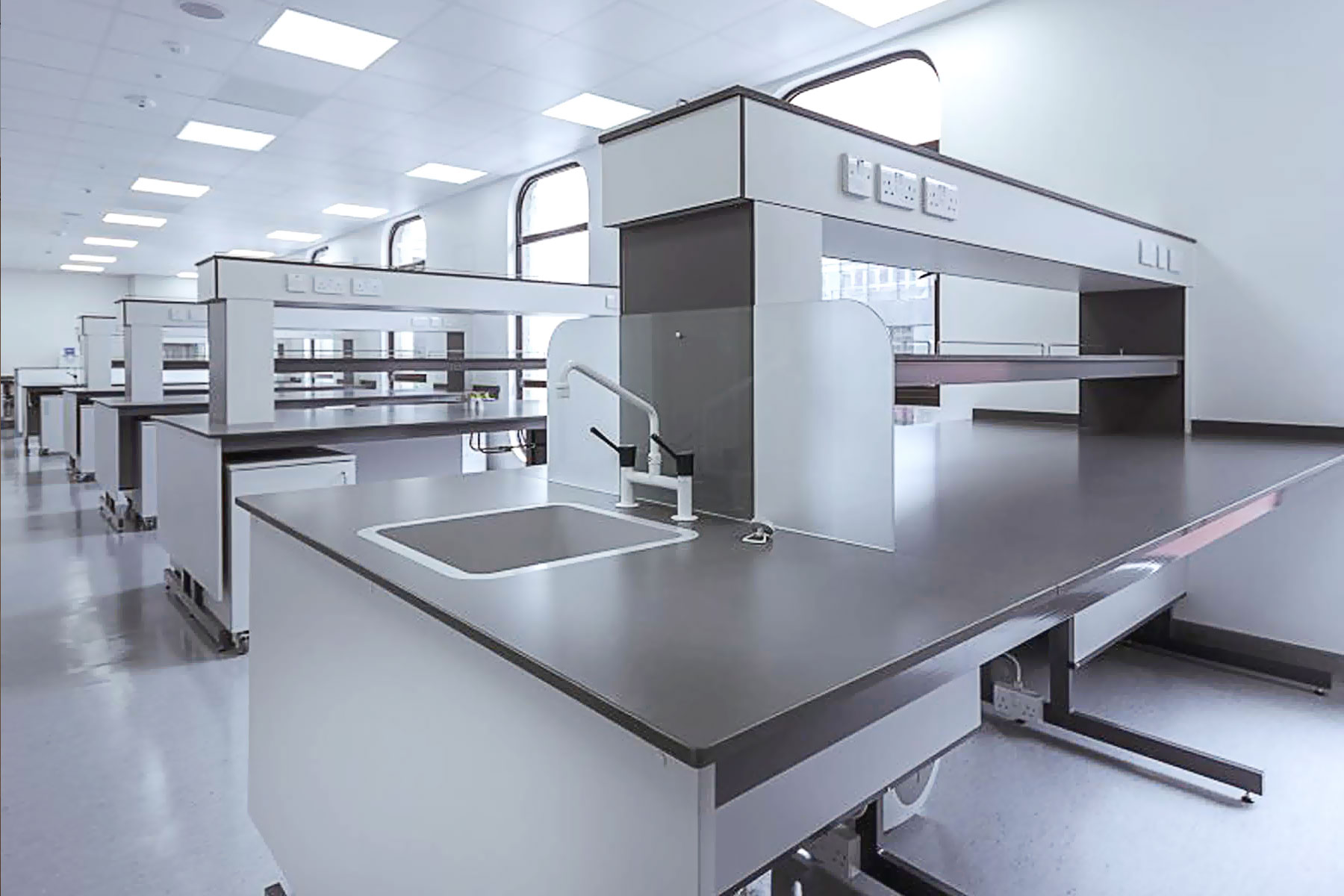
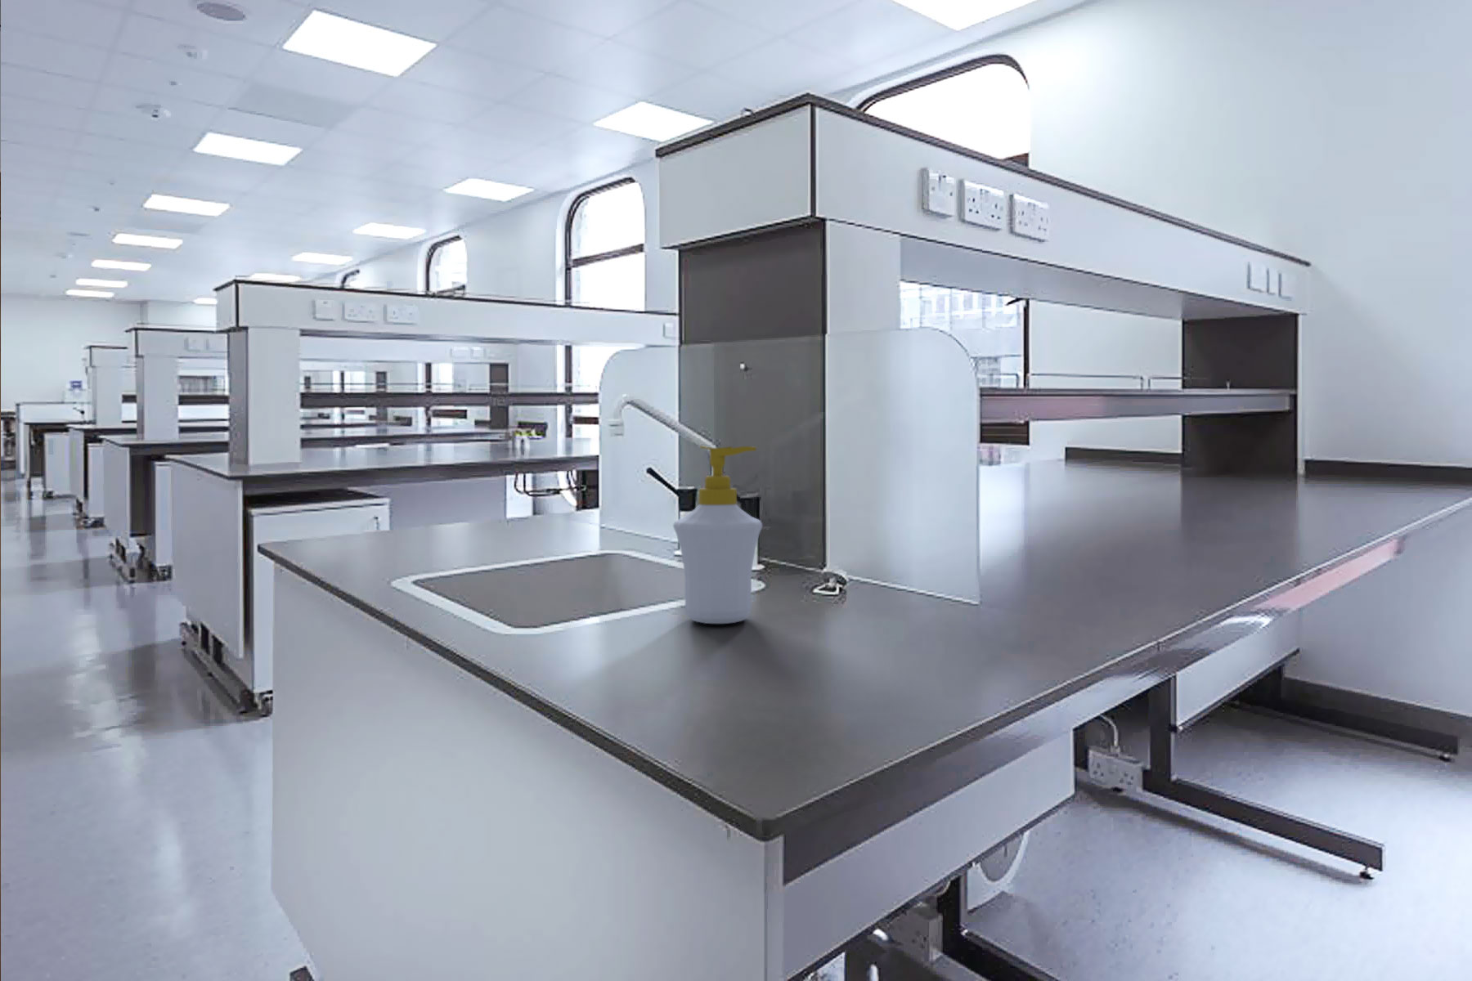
+ soap bottle [672,445,763,624]
